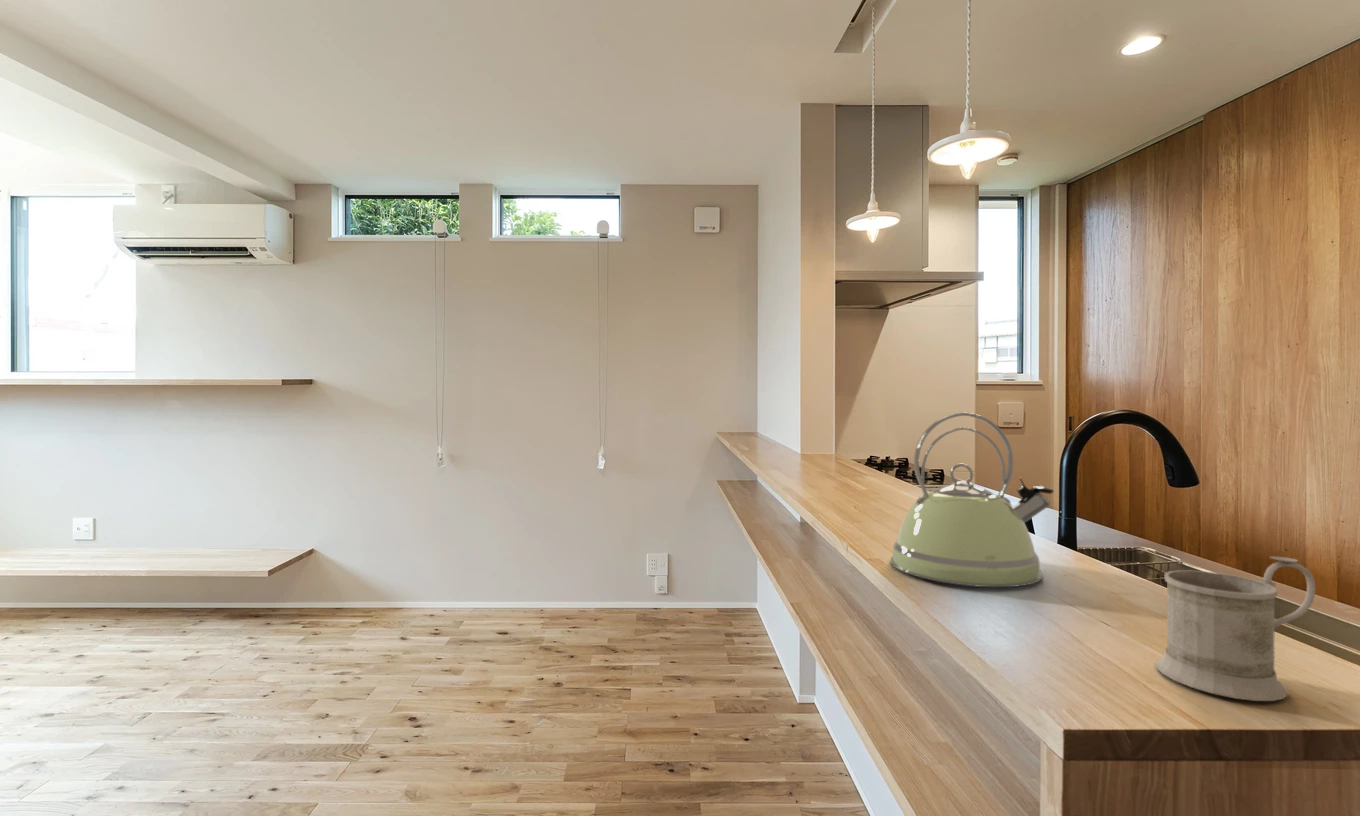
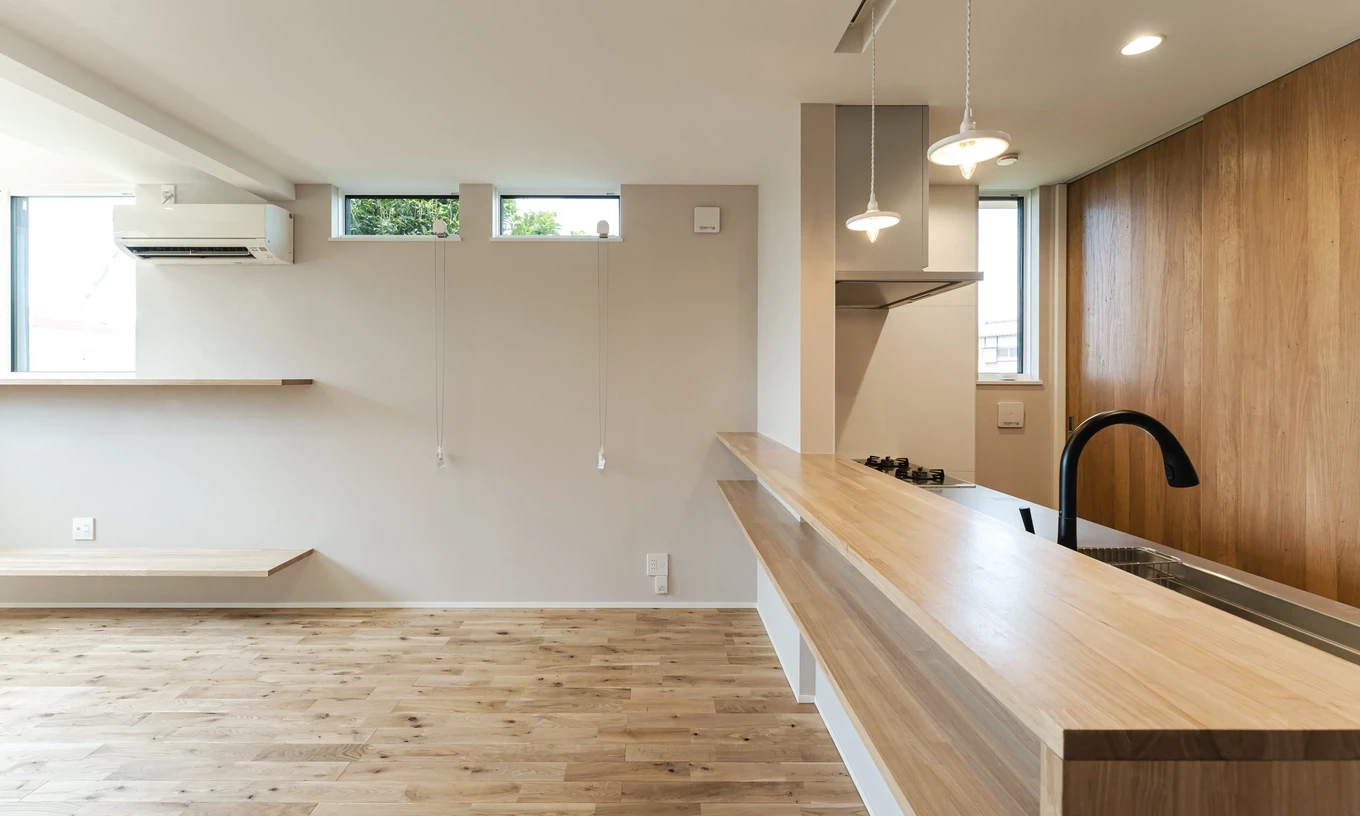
- mug [1155,555,1317,702]
- kettle [890,412,1055,588]
